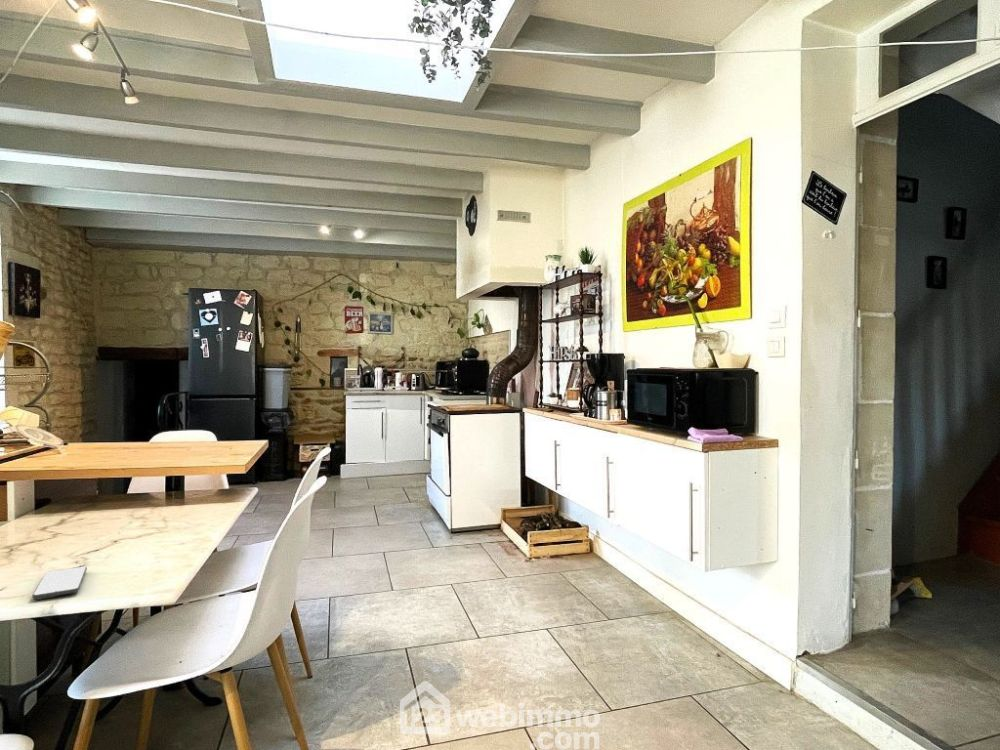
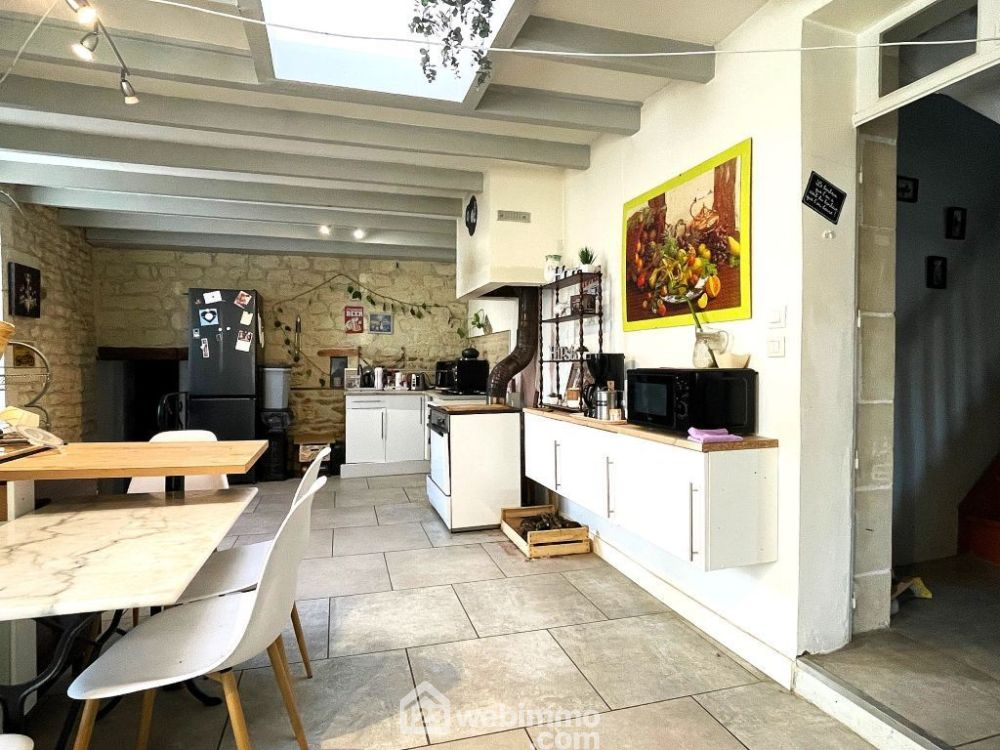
- smartphone [31,566,88,601]
